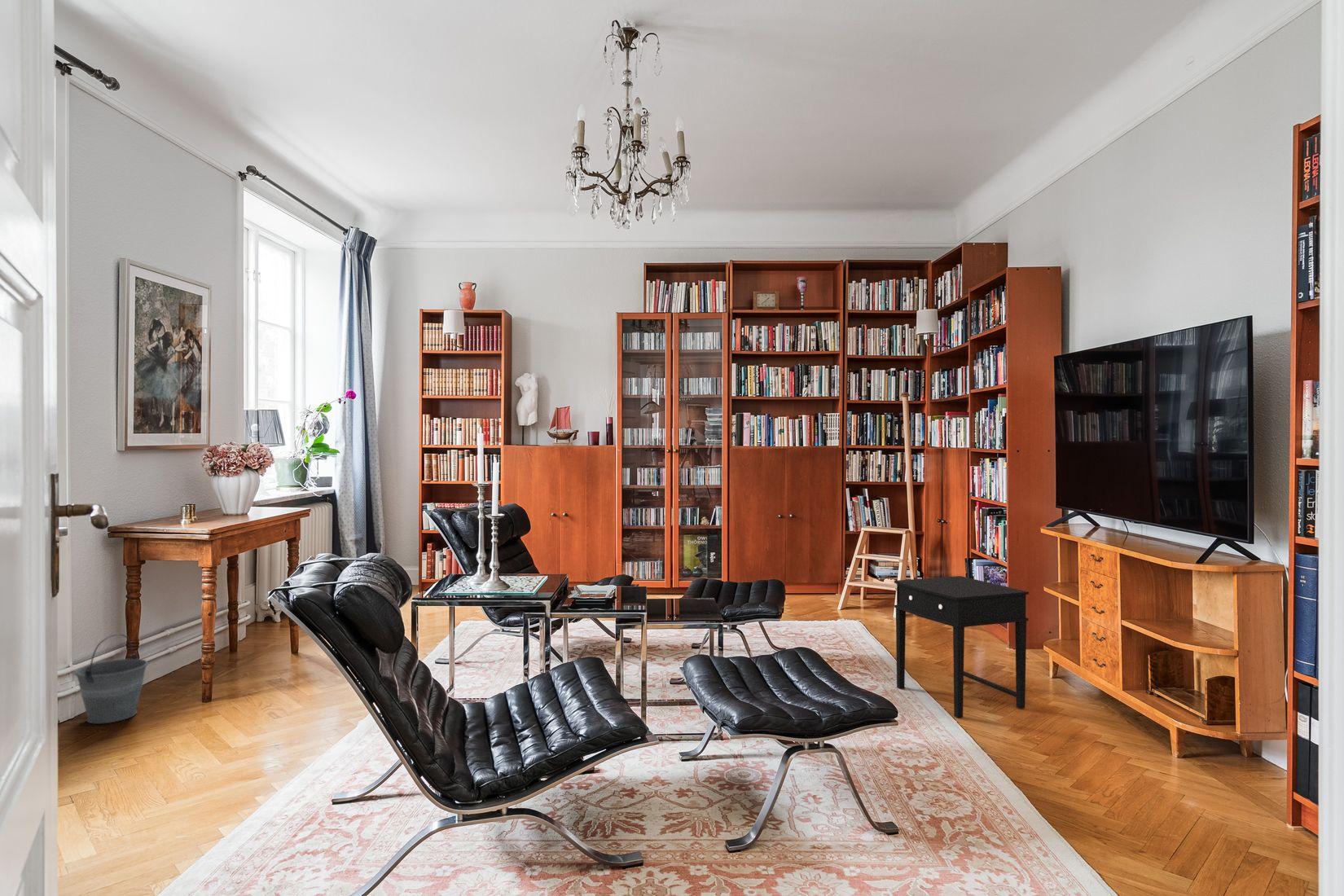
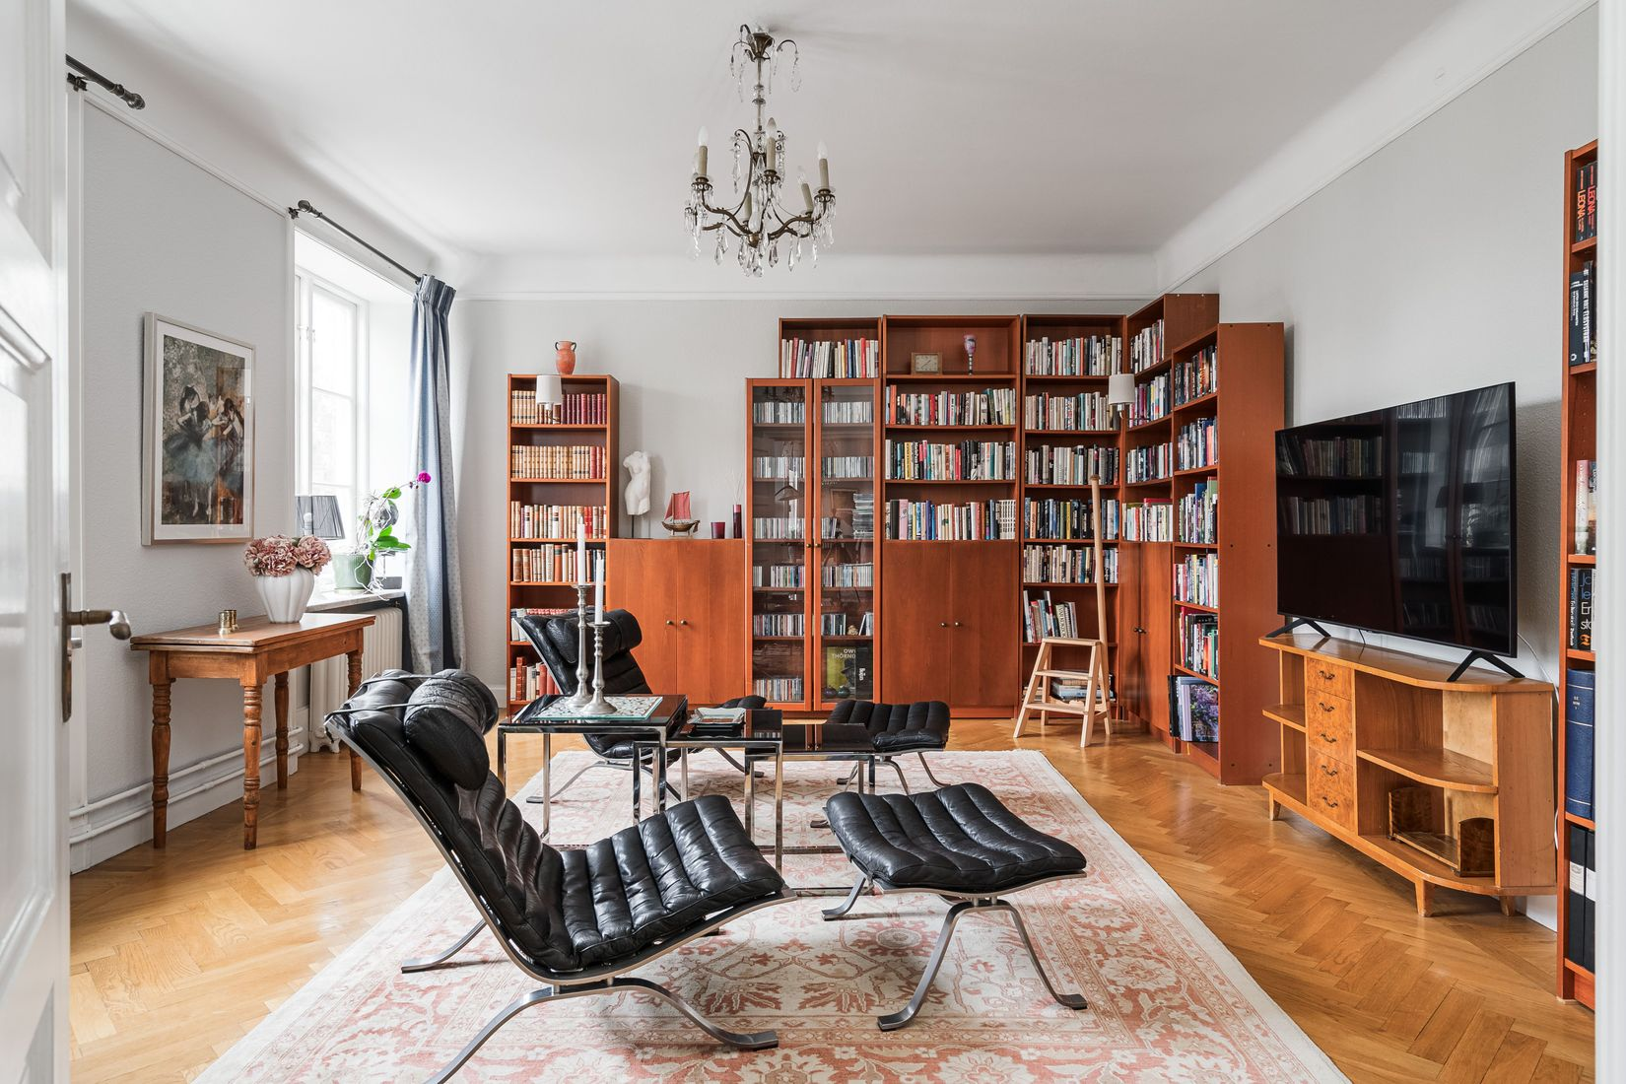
- side table [894,575,1030,718]
- bucket [74,633,149,725]
